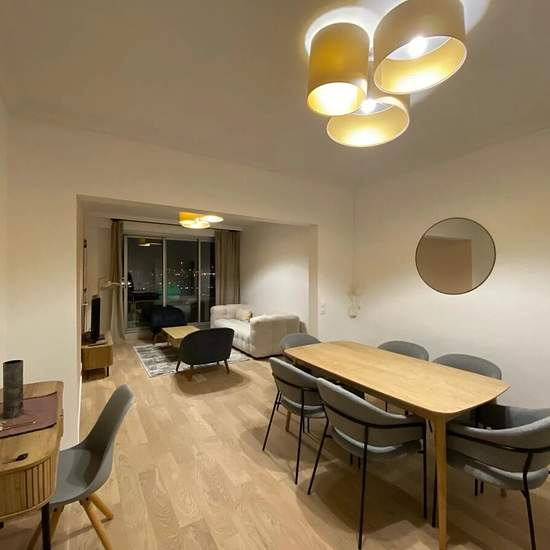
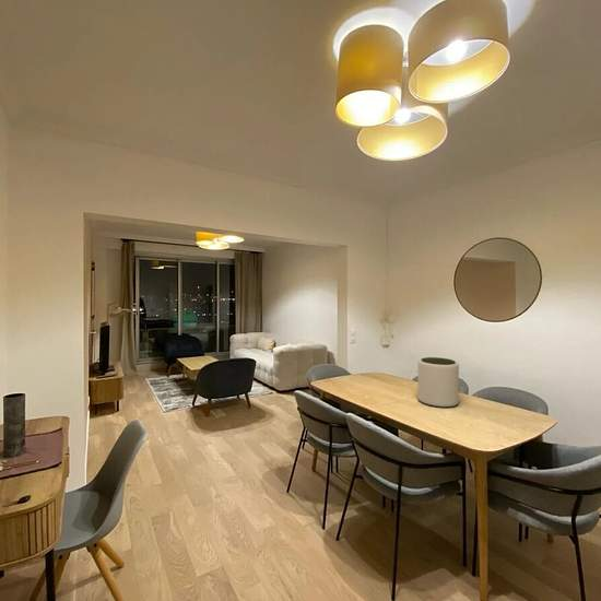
+ plant pot [416,356,460,409]
